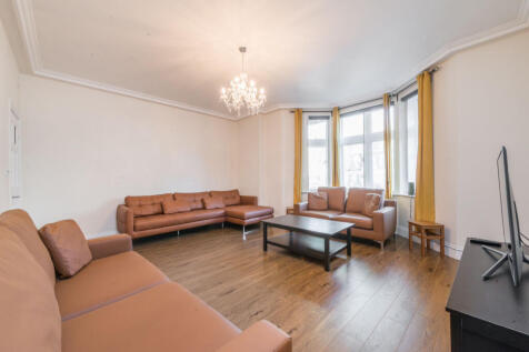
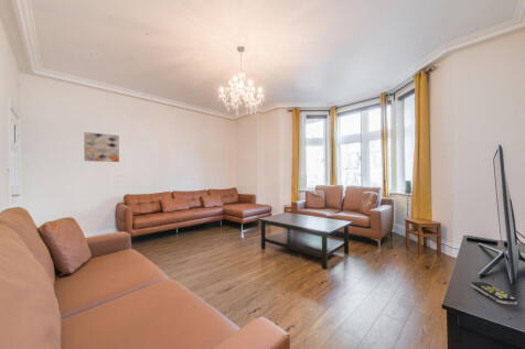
+ remote control [470,281,518,306]
+ wall art [83,131,120,163]
